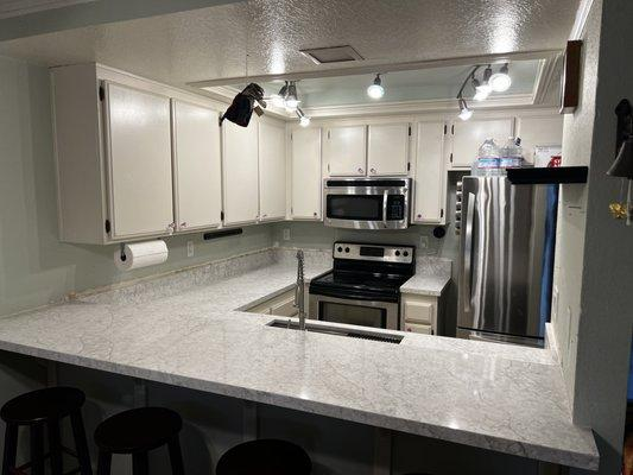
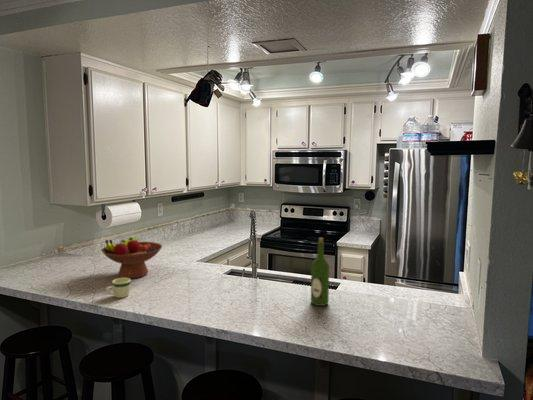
+ fruit bowl [100,236,163,279]
+ wine bottle [310,237,330,307]
+ mug [105,277,132,299]
